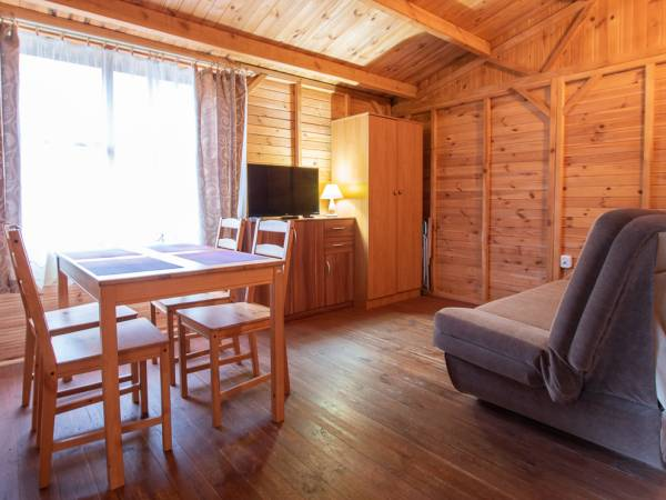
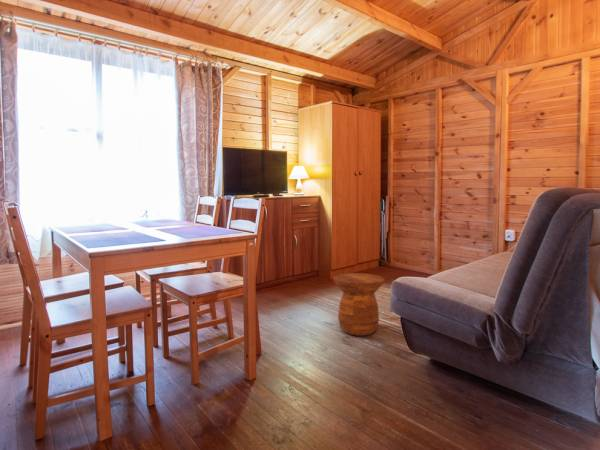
+ side table [332,272,386,337]
